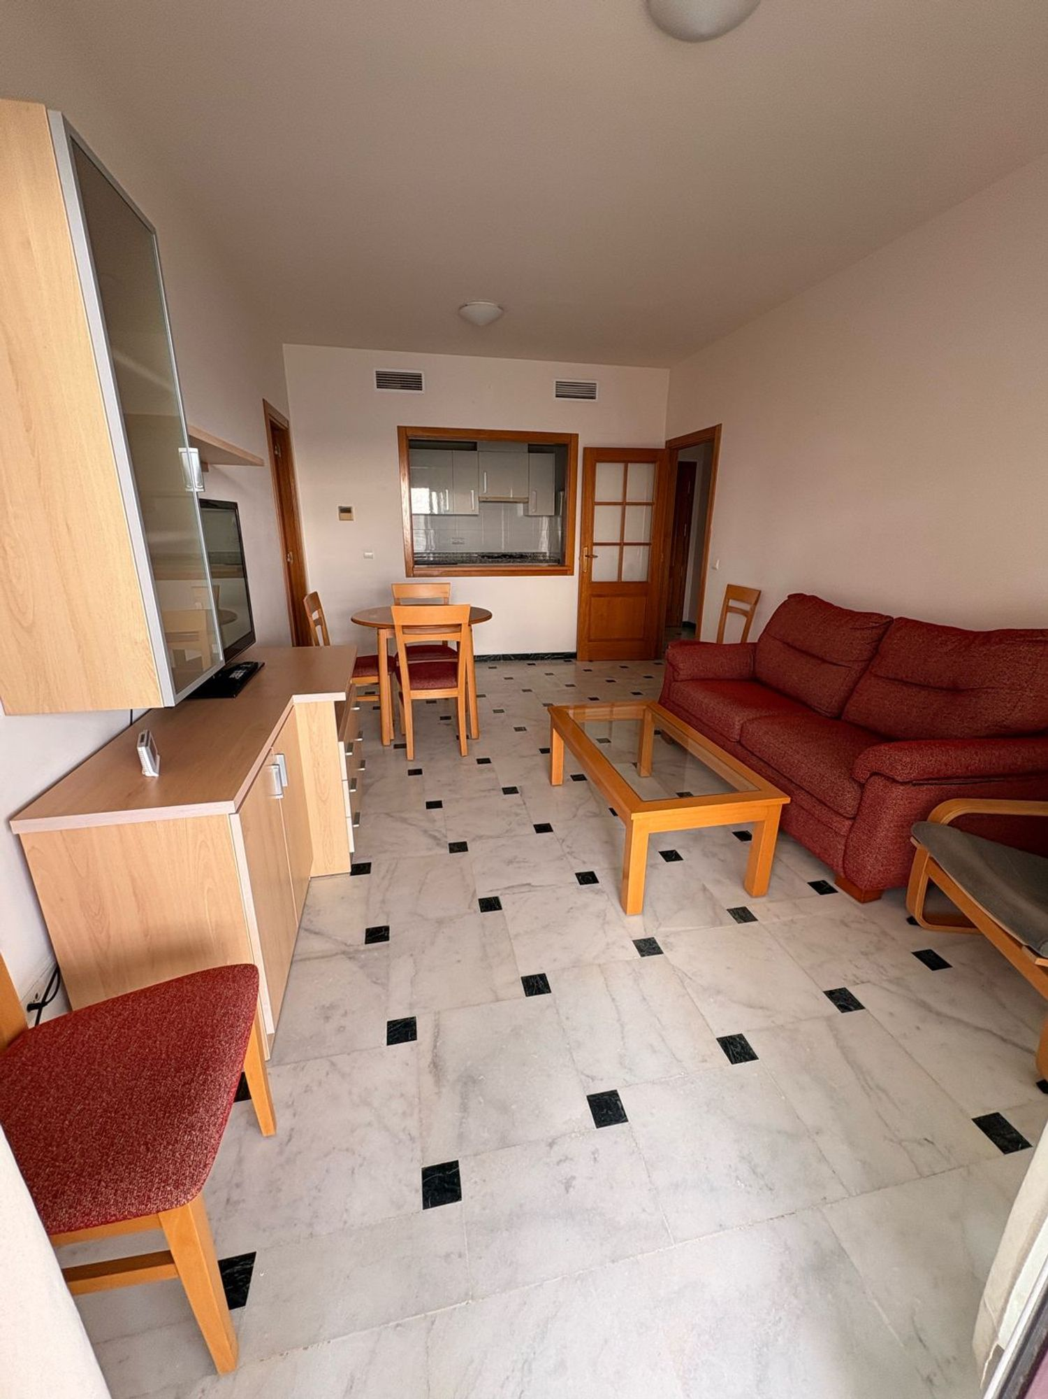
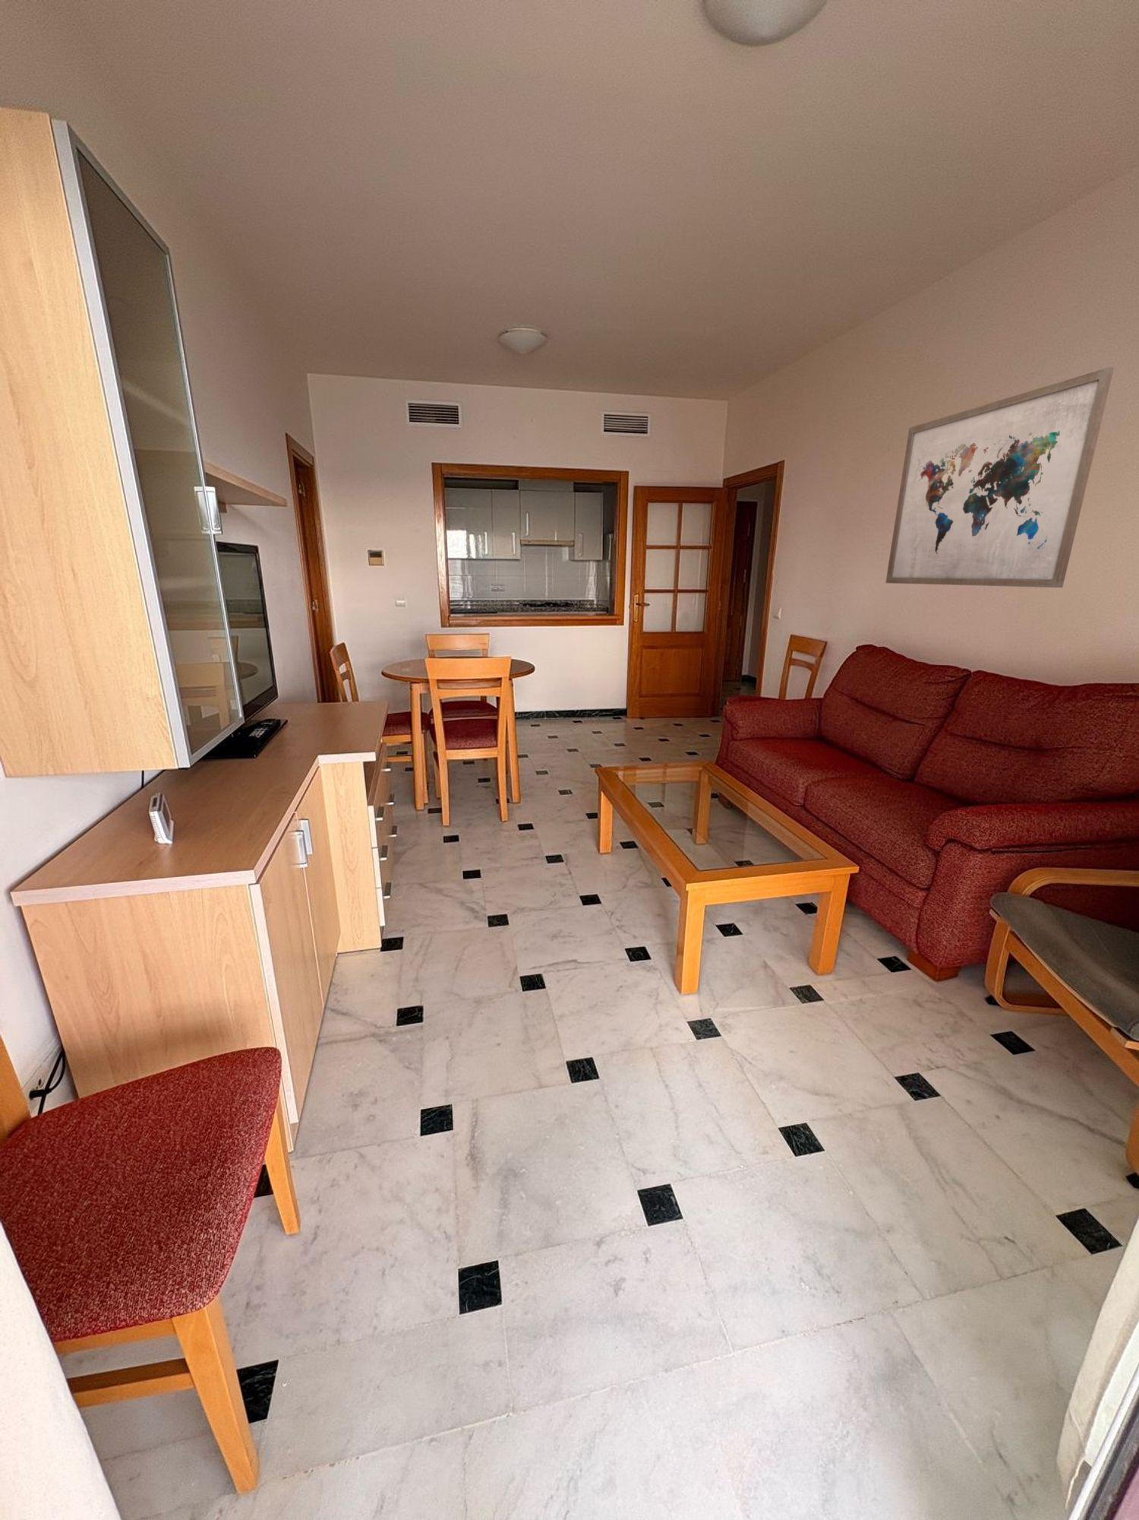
+ wall art [884,366,1115,588]
